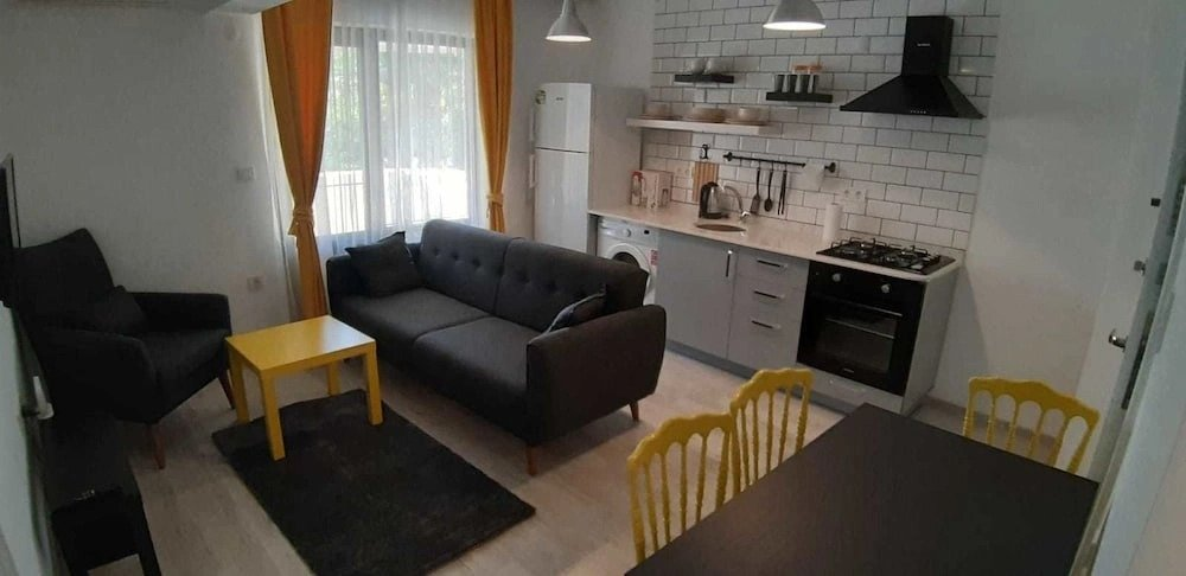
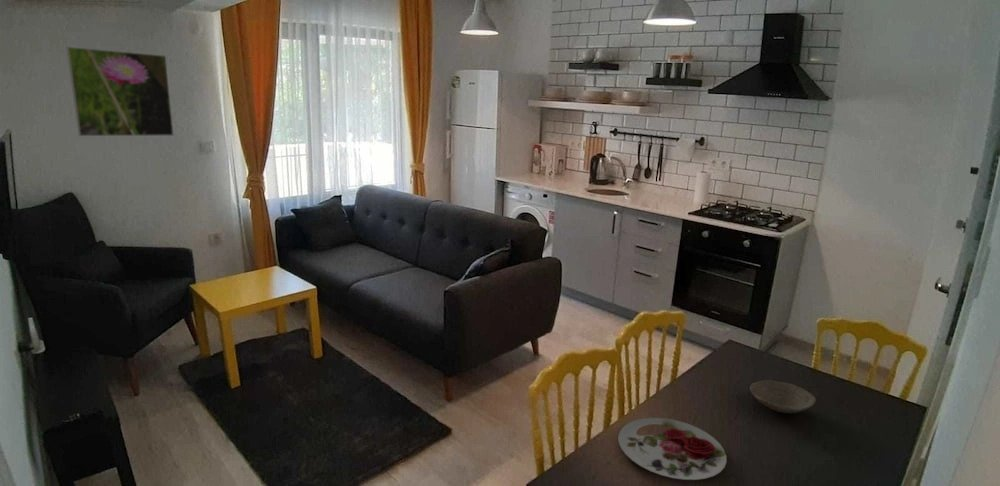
+ bowl [749,379,817,414]
+ plate [617,417,728,481]
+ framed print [66,46,175,137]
